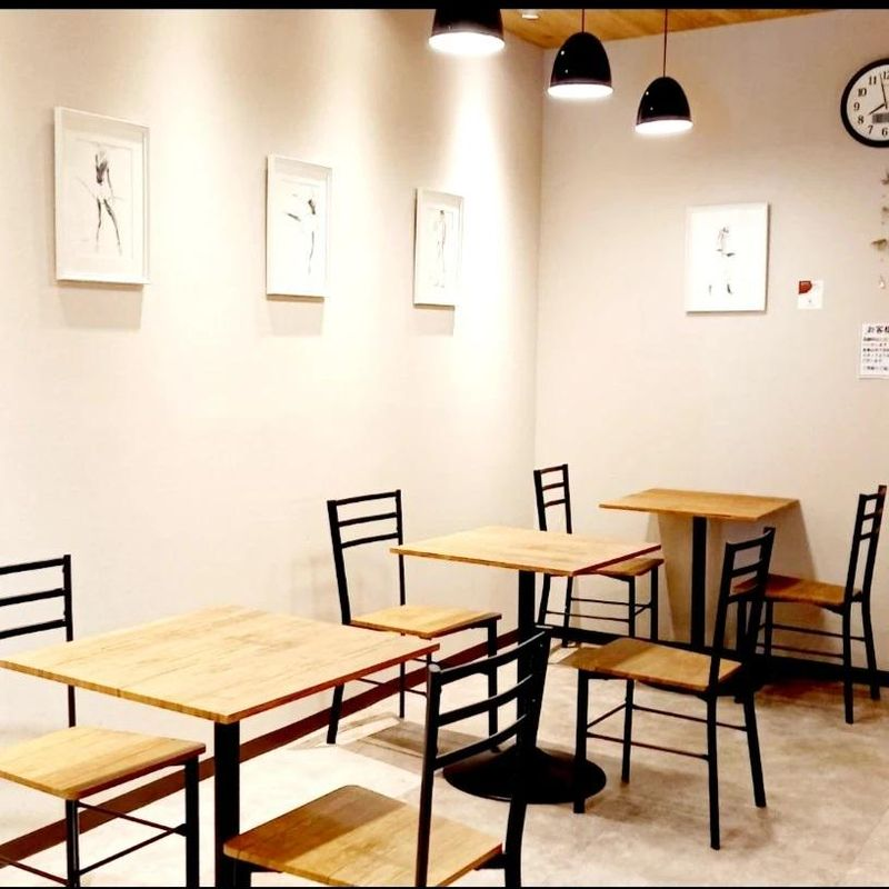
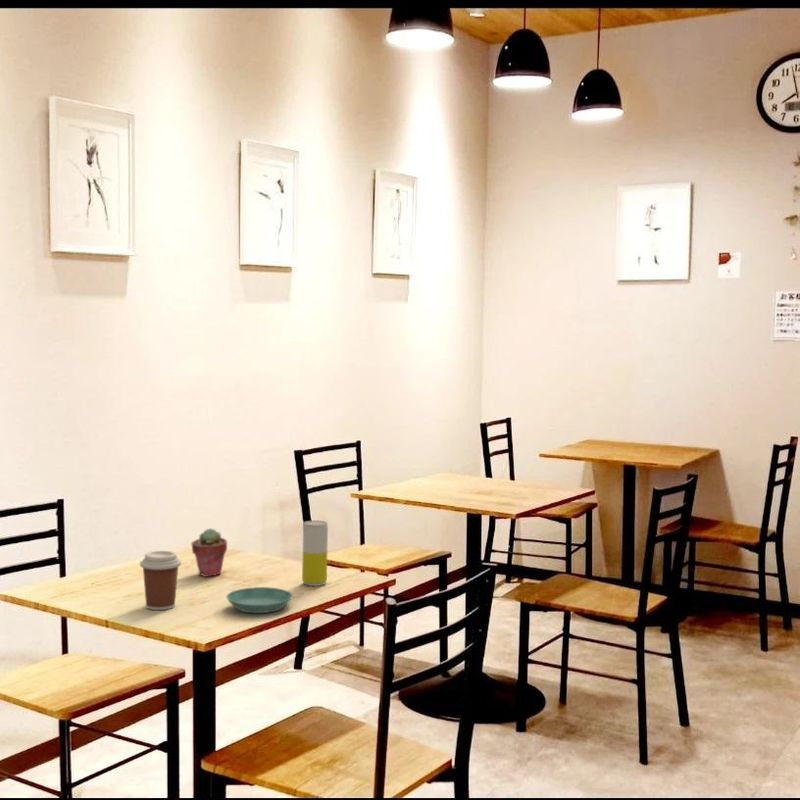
+ beverage can [301,519,329,587]
+ potted succulent [190,527,228,578]
+ coffee cup [139,550,182,611]
+ saucer [225,586,293,614]
